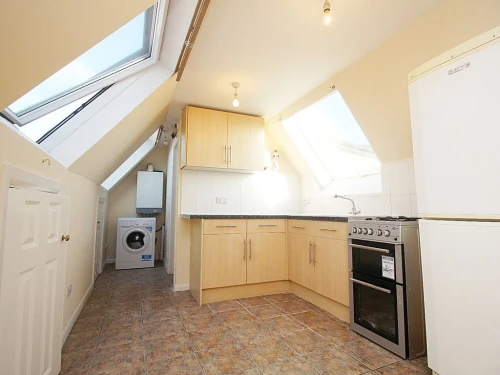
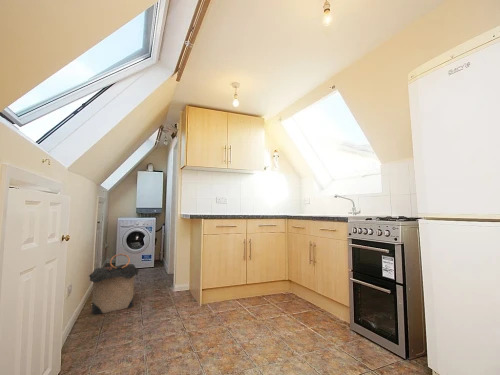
+ laundry hamper [88,253,140,315]
